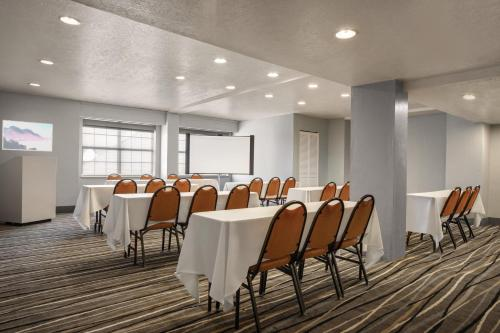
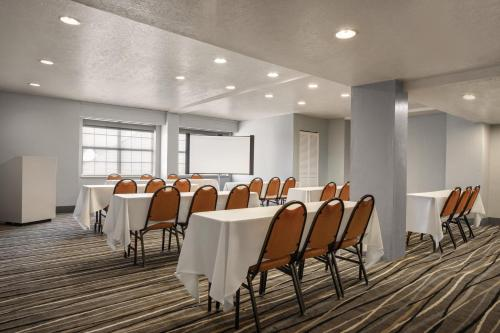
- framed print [1,119,53,152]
